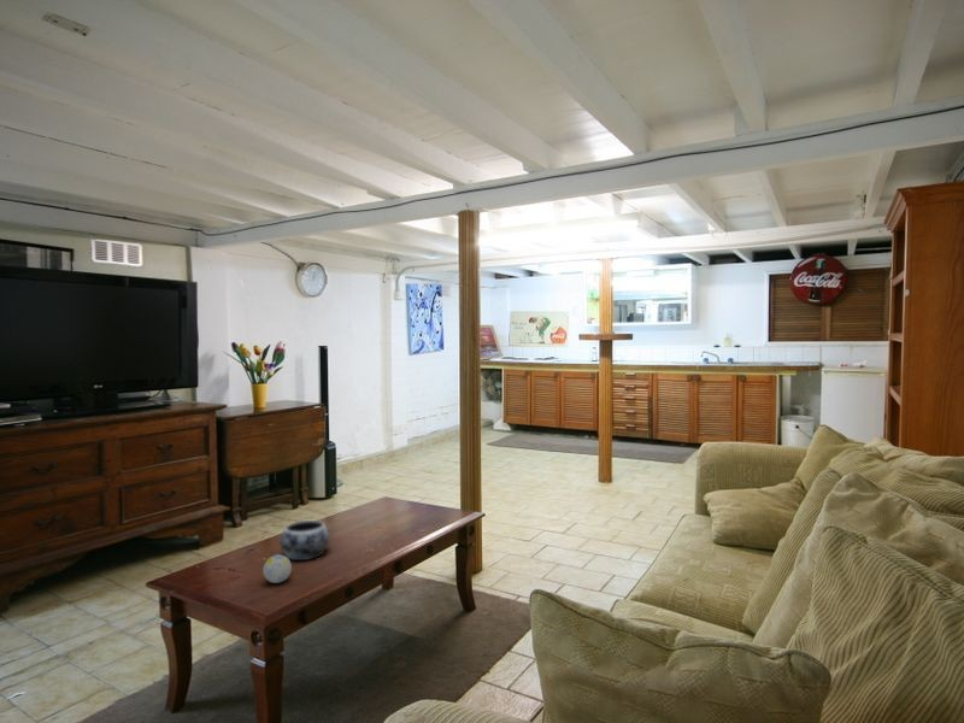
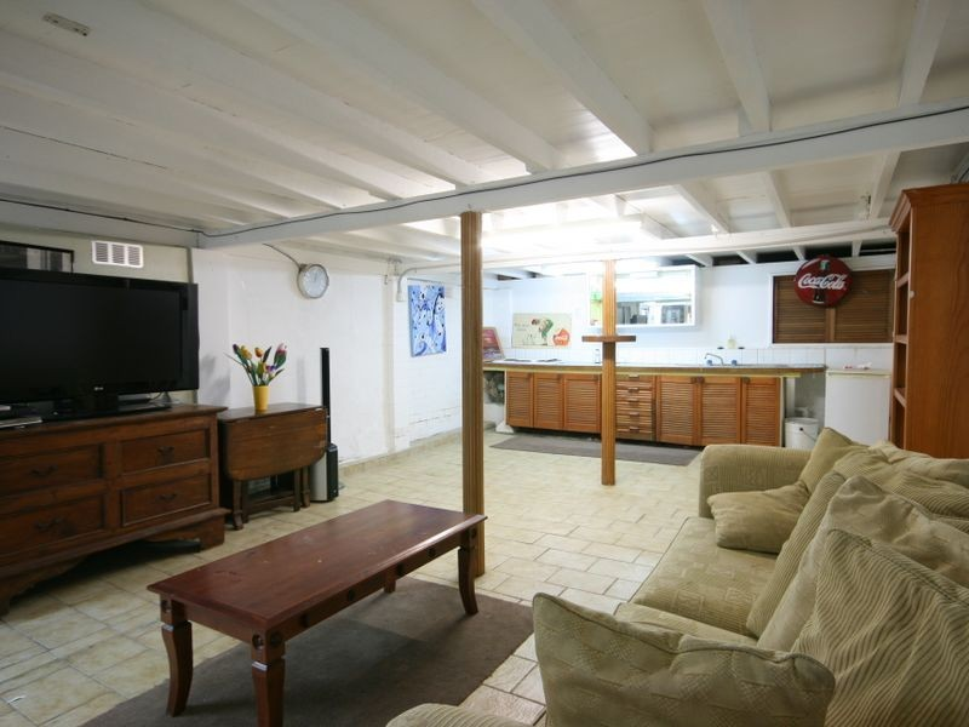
- decorative bowl [278,519,330,562]
- decorative ball [261,553,293,584]
